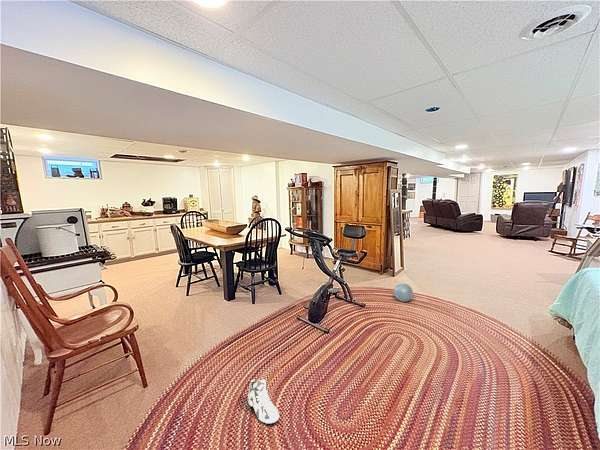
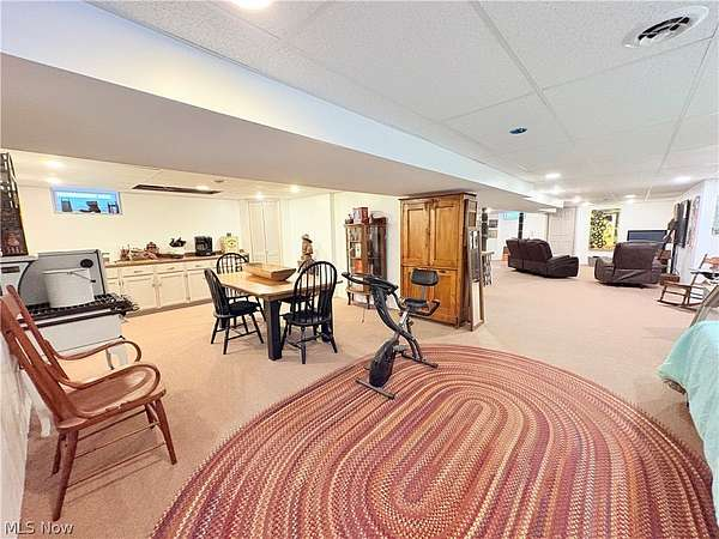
- sneaker [247,378,280,424]
- ball [393,283,414,303]
